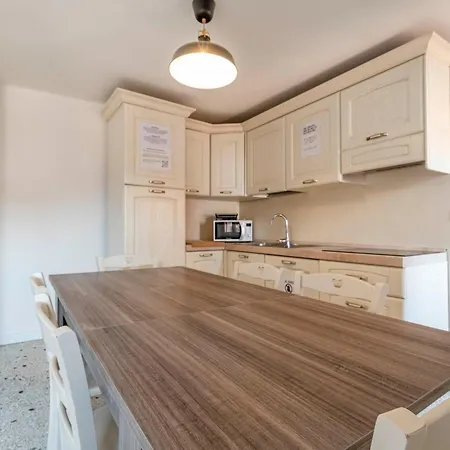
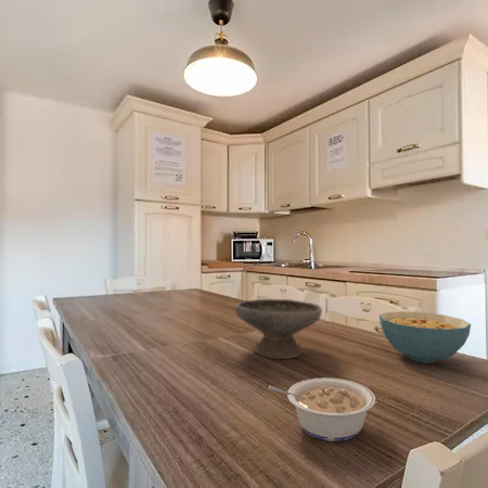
+ bowl [234,298,323,360]
+ legume [268,377,376,442]
+ cereal bowl [378,310,472,364]
